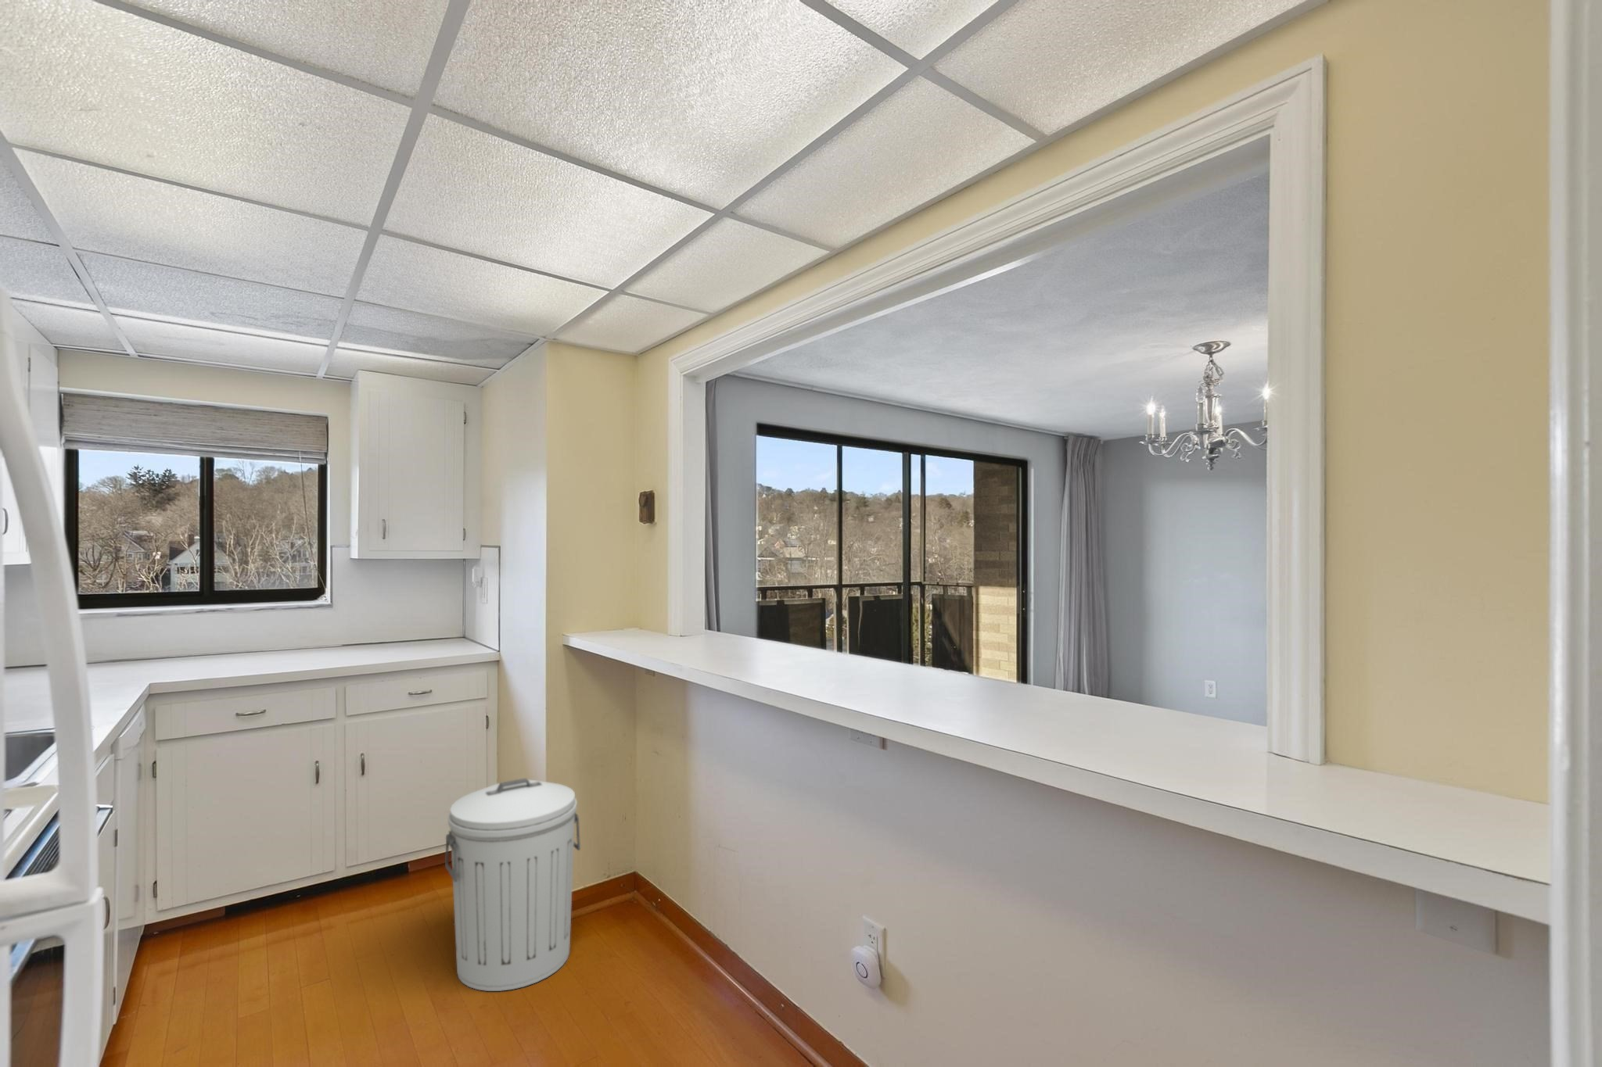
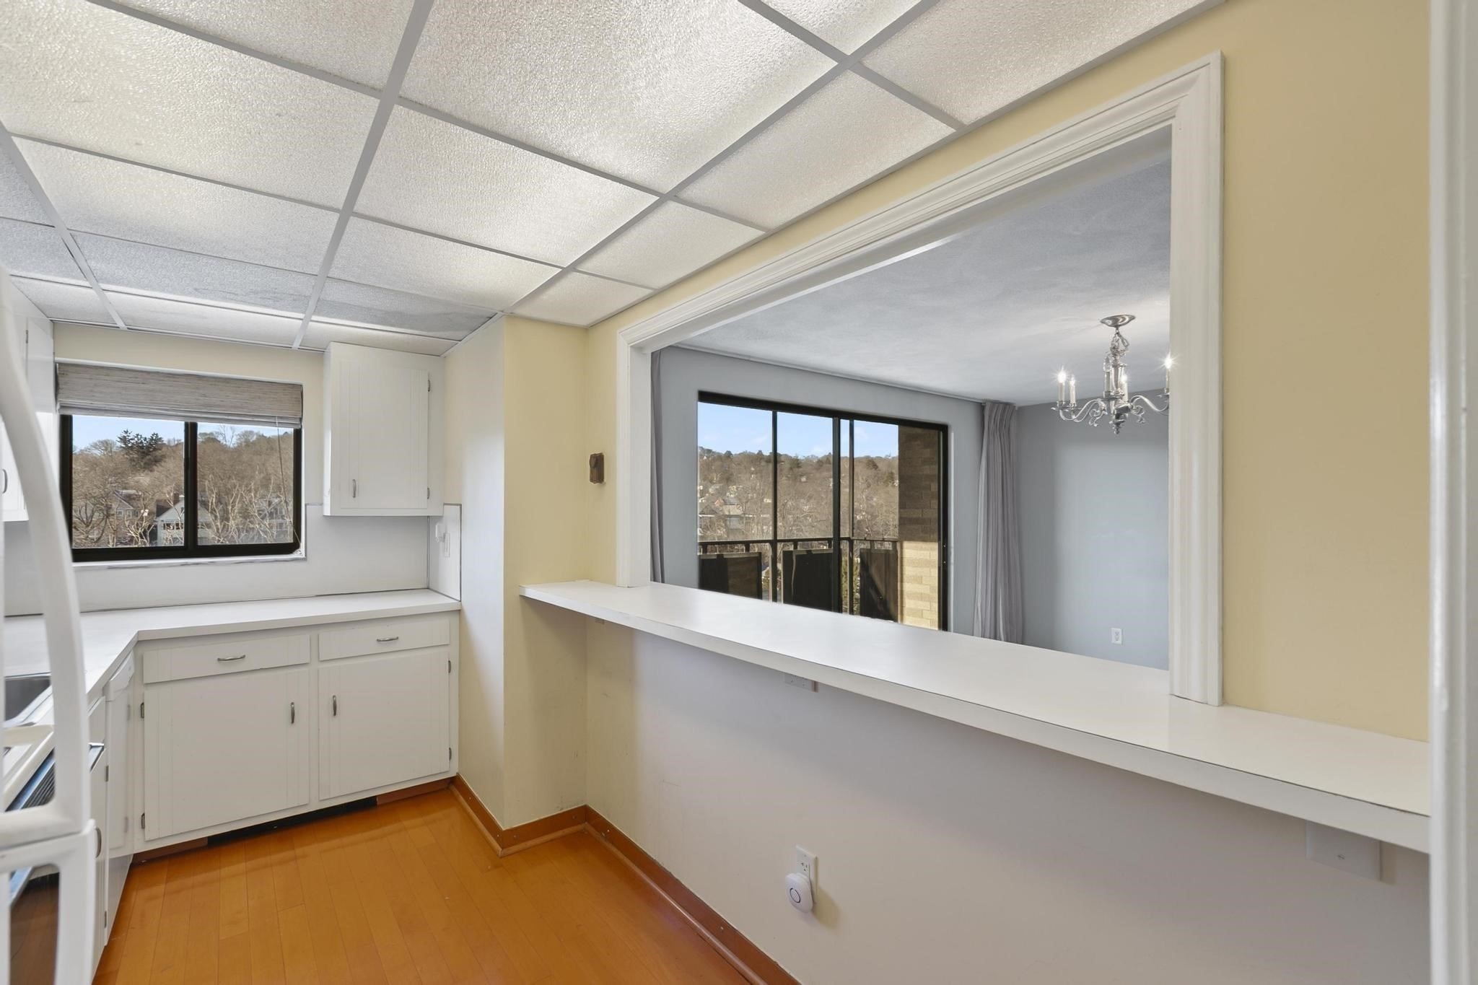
- trash can [444,776,581,992]
